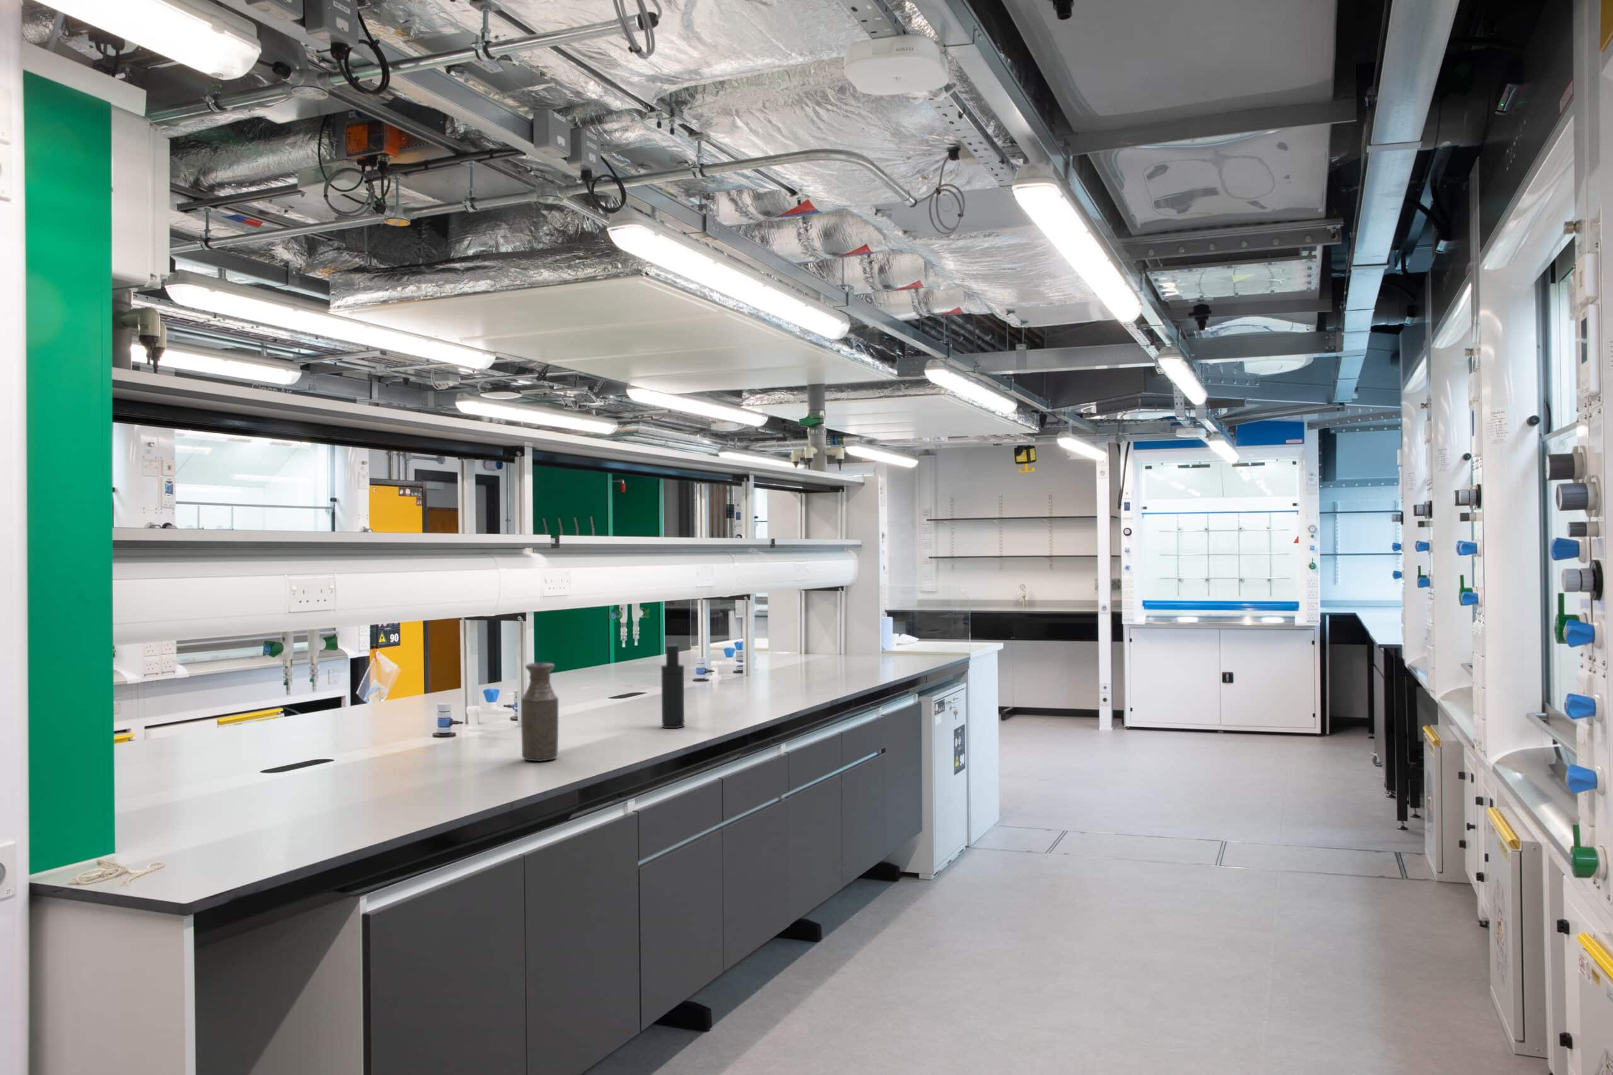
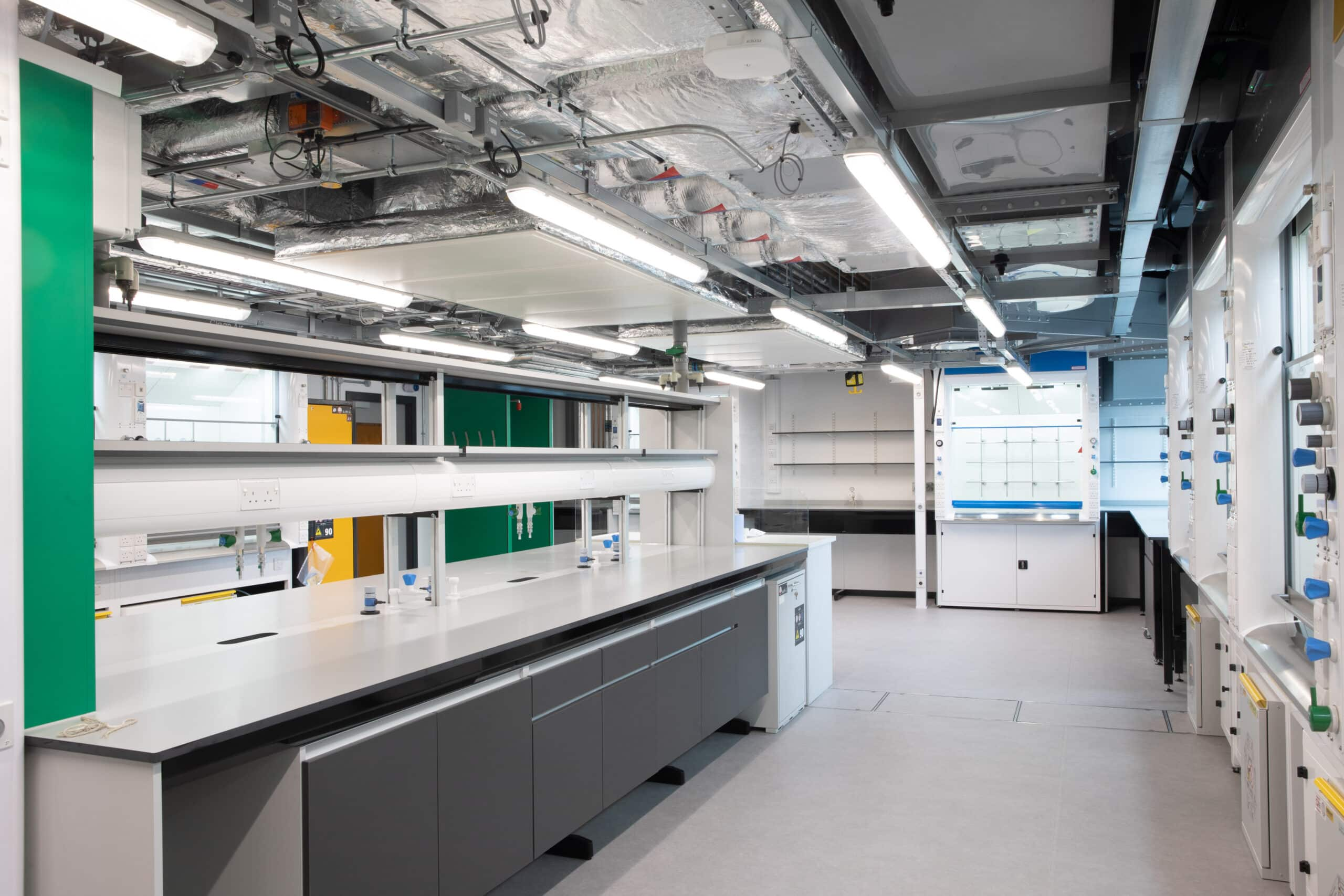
- atomizer [660,644,685,728]
- bottle [521,662,559,762]
